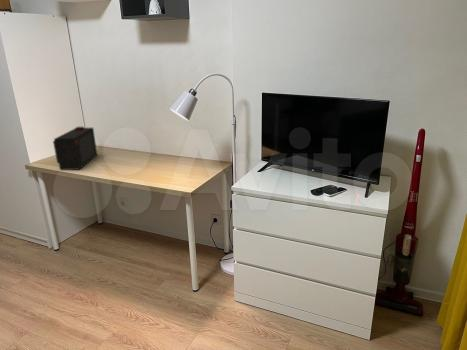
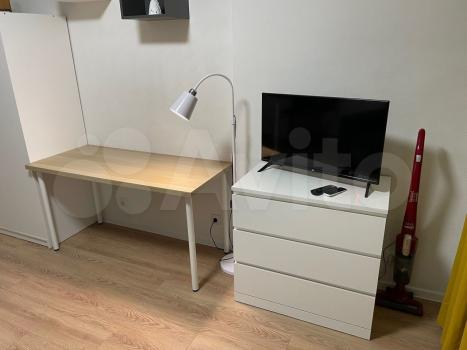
- speaker [52,126,98,171]
